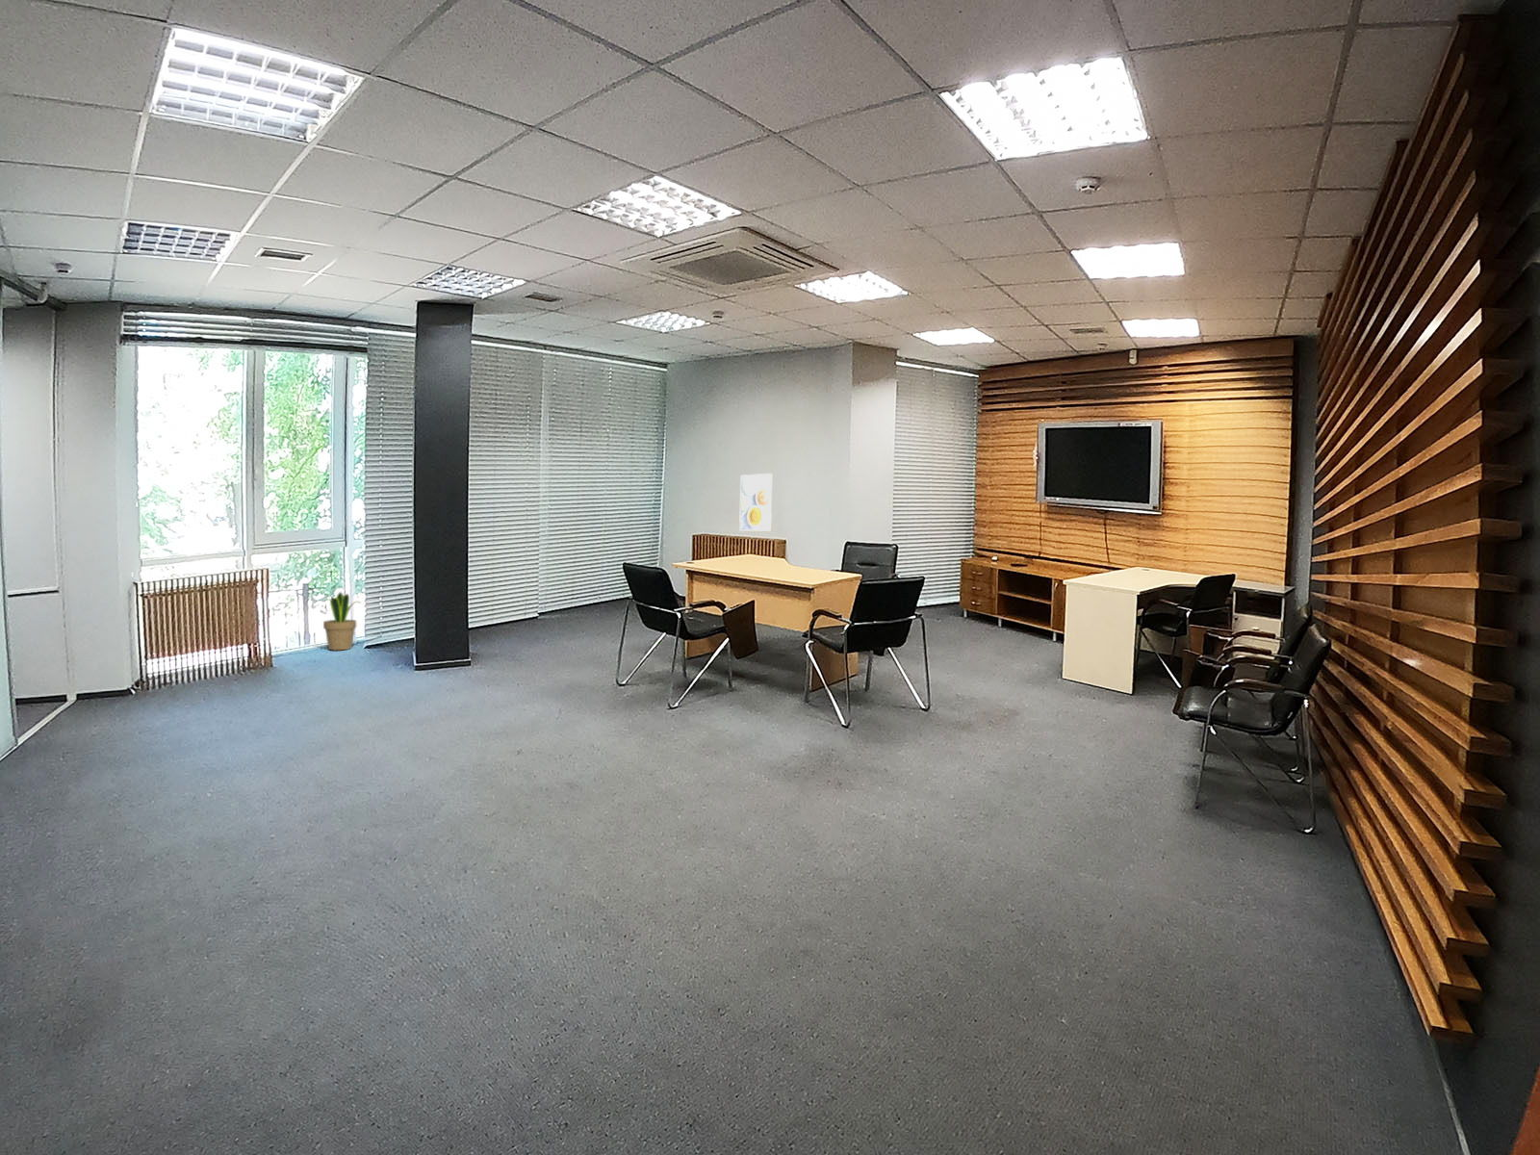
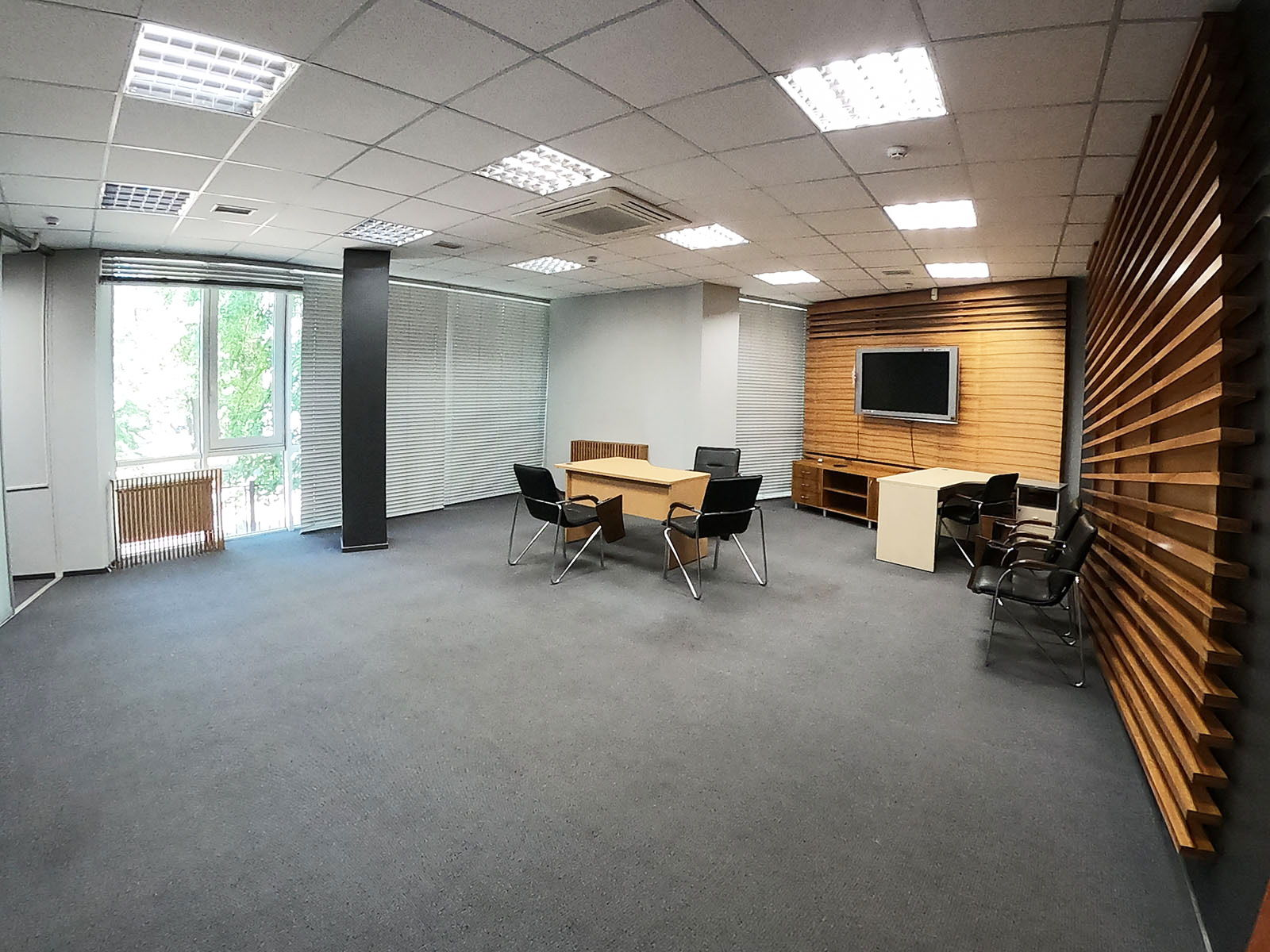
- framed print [738,473,772,531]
- potted plant [323,591,361,650]
